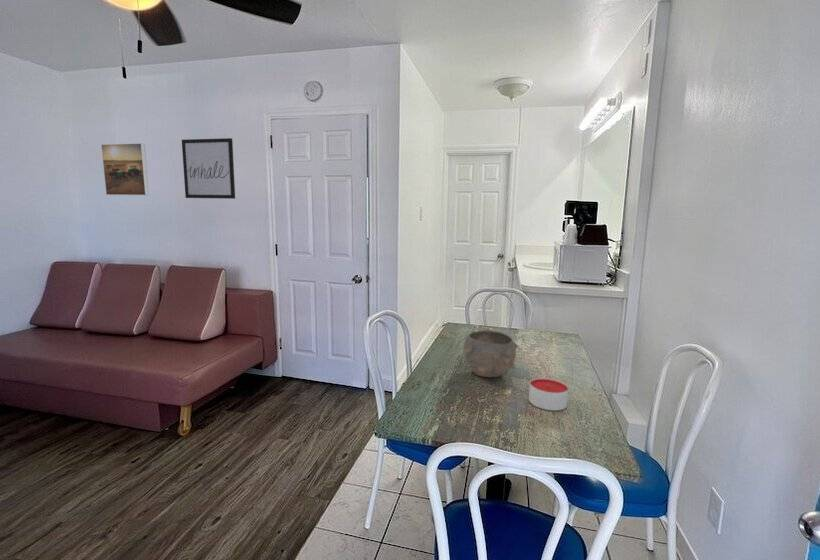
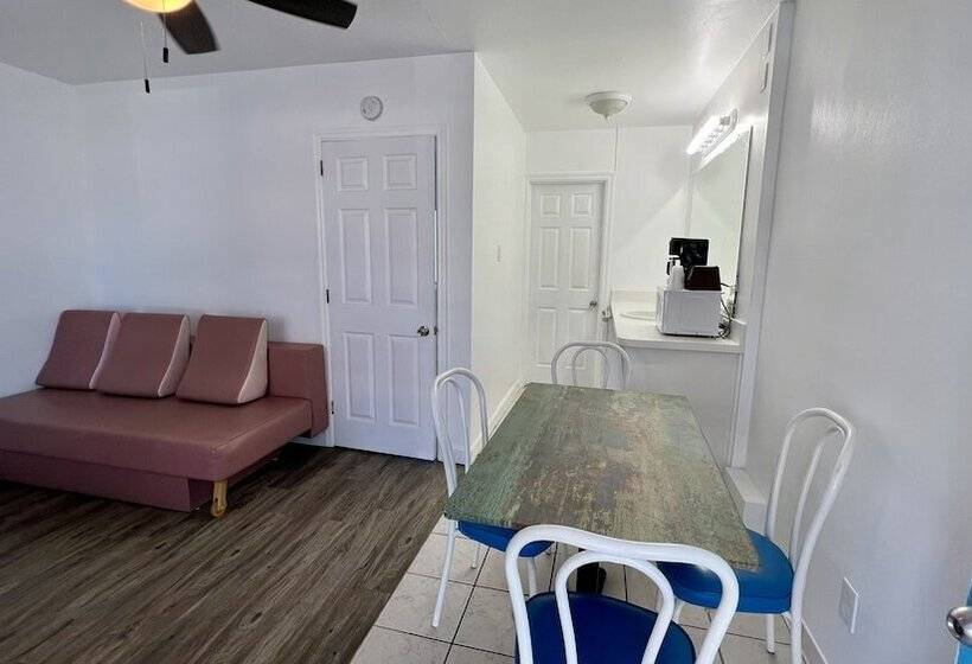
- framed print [100,142,150,196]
- candle [528,376,570,411]
- wall art [181,137,236,200]
- bowl [462,329,519,378]
